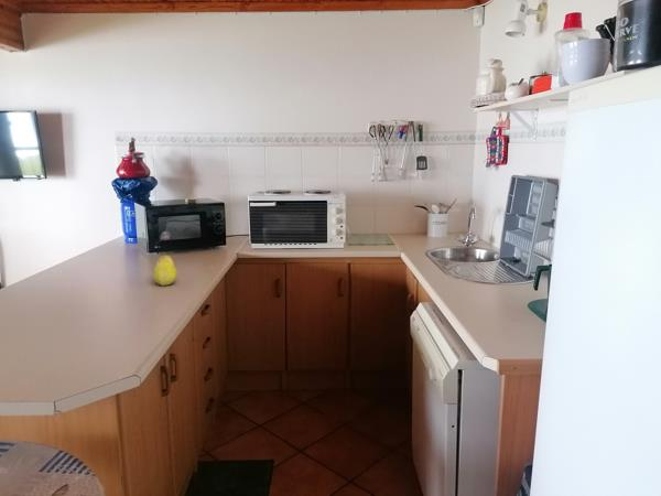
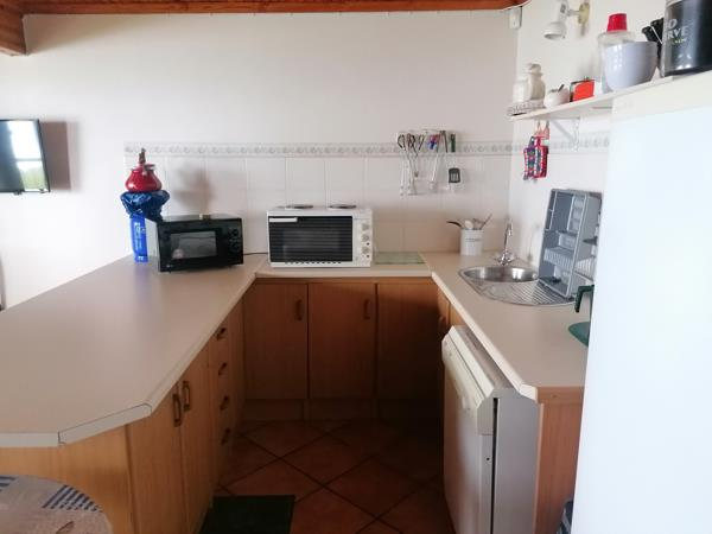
- fruit [152,251,178,287]
